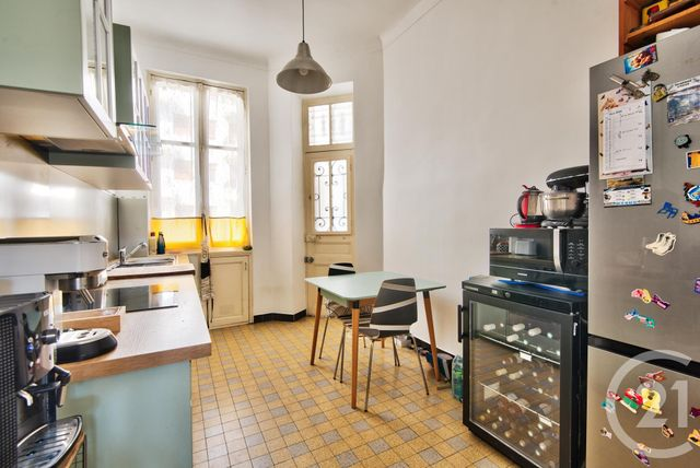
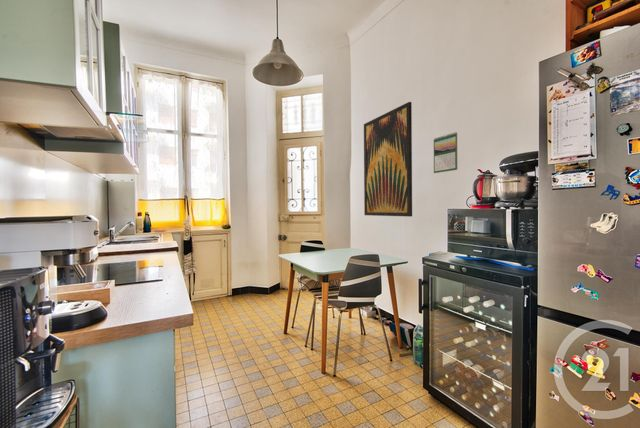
+ calendar [433,131,458,174]
+ wall art [363,101,413,218]
